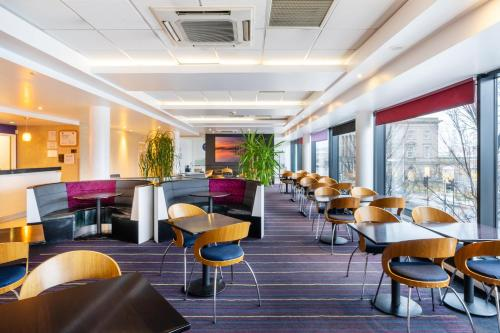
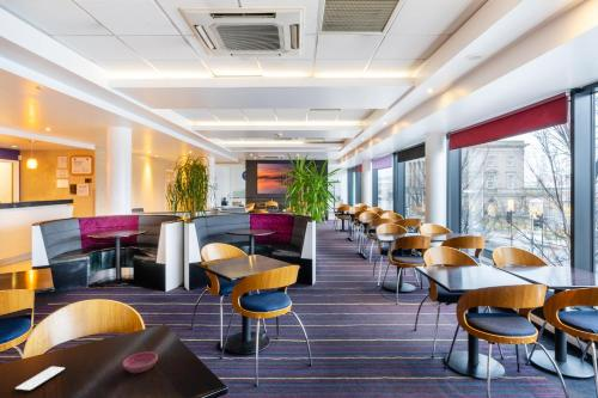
+ saucer [121,351,159,374]
+ smartphone [13,366,67,393]
